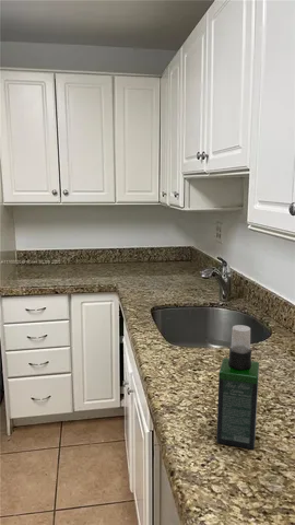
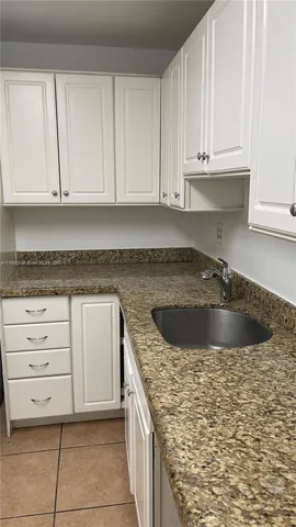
- spray bottle [215,324,260,451]
